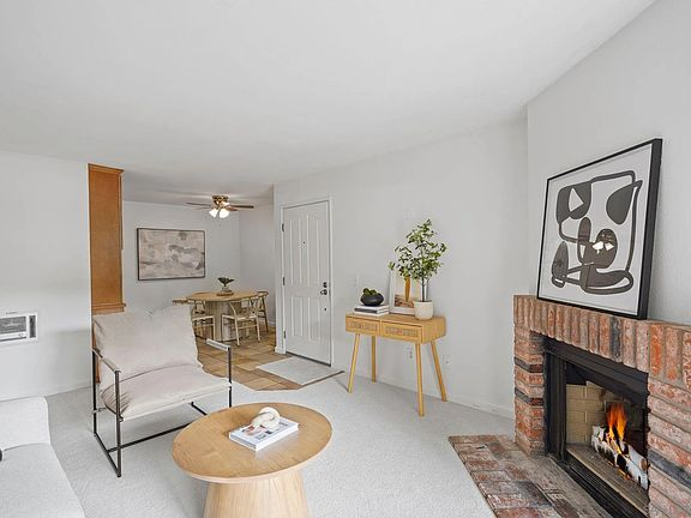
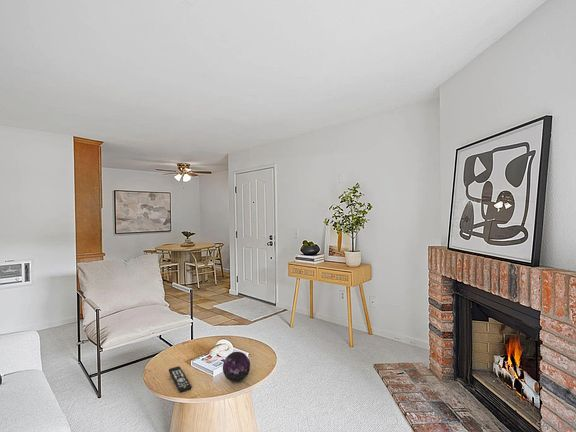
+ remote control [168,365,192,394]
+ decorative orb [222,351,251,383]
